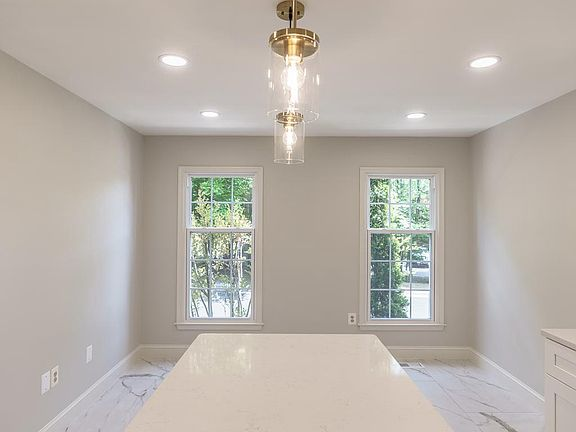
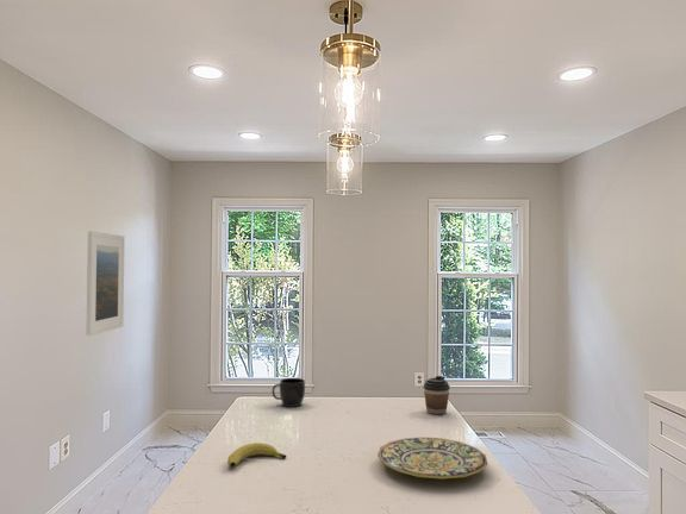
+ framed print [86,231,126,337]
+ fruit [226,441,287,468]
+ coffee cup [423,375,451,415]
+ mug [272,377,306,408]
+ plate [376,435,488,481]
